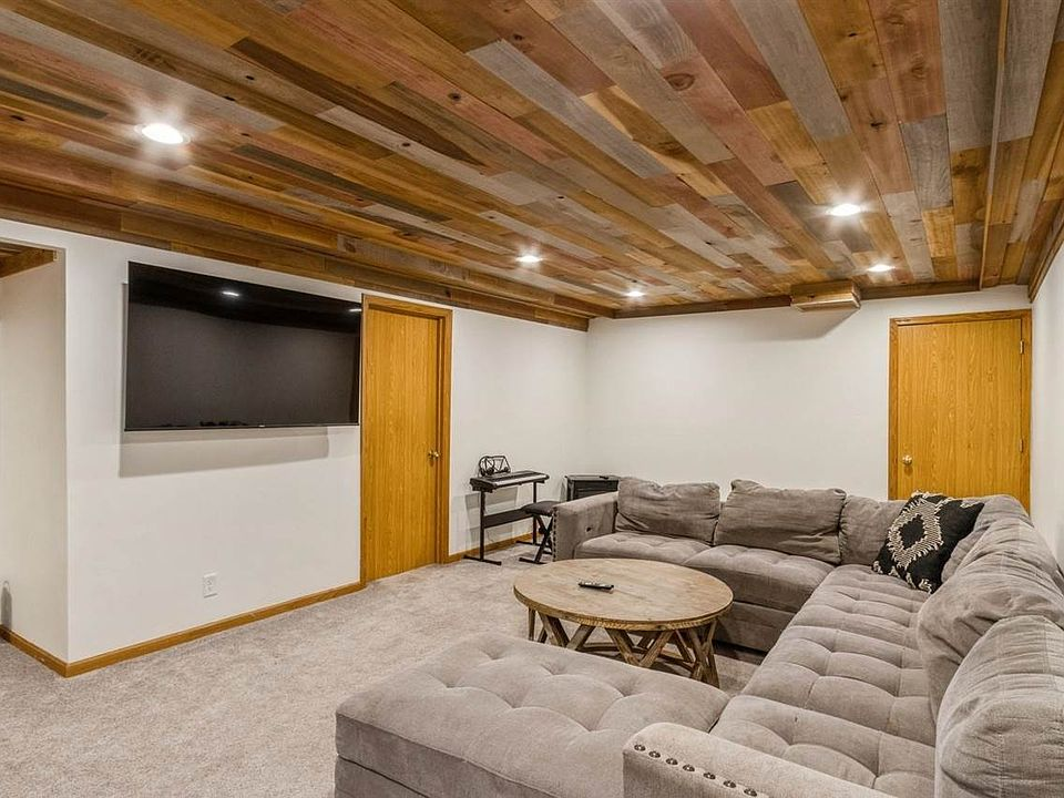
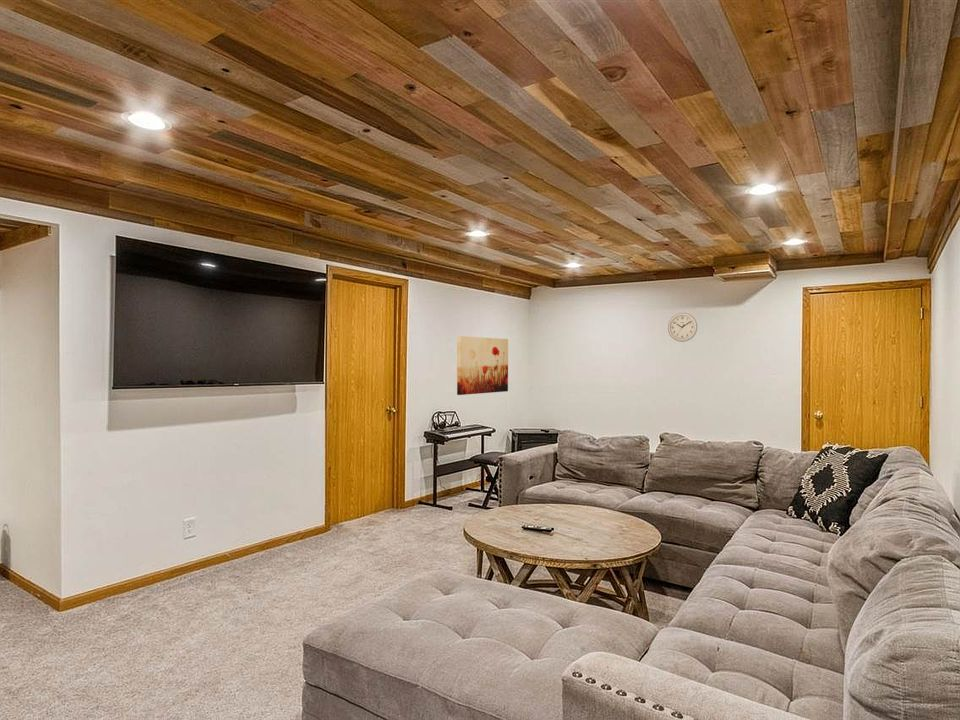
+ wall art [456,335,509,396]
+ wall clock [667,312,698,343]
